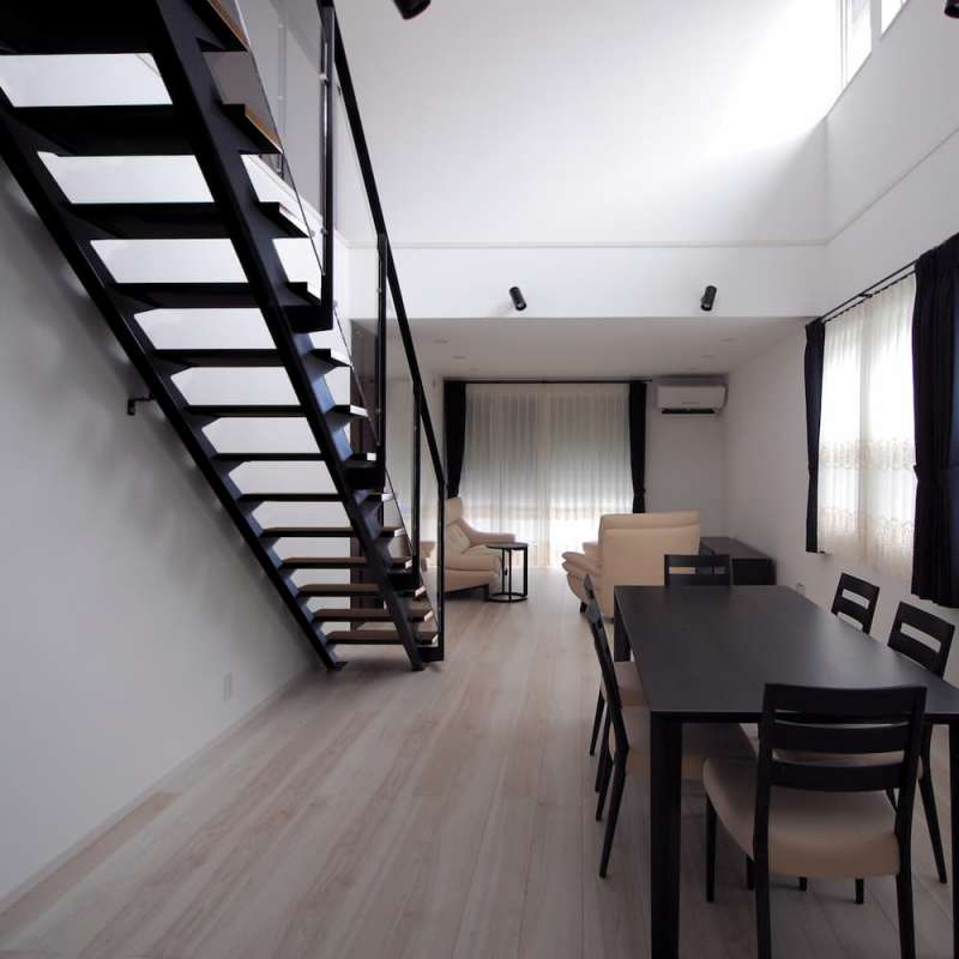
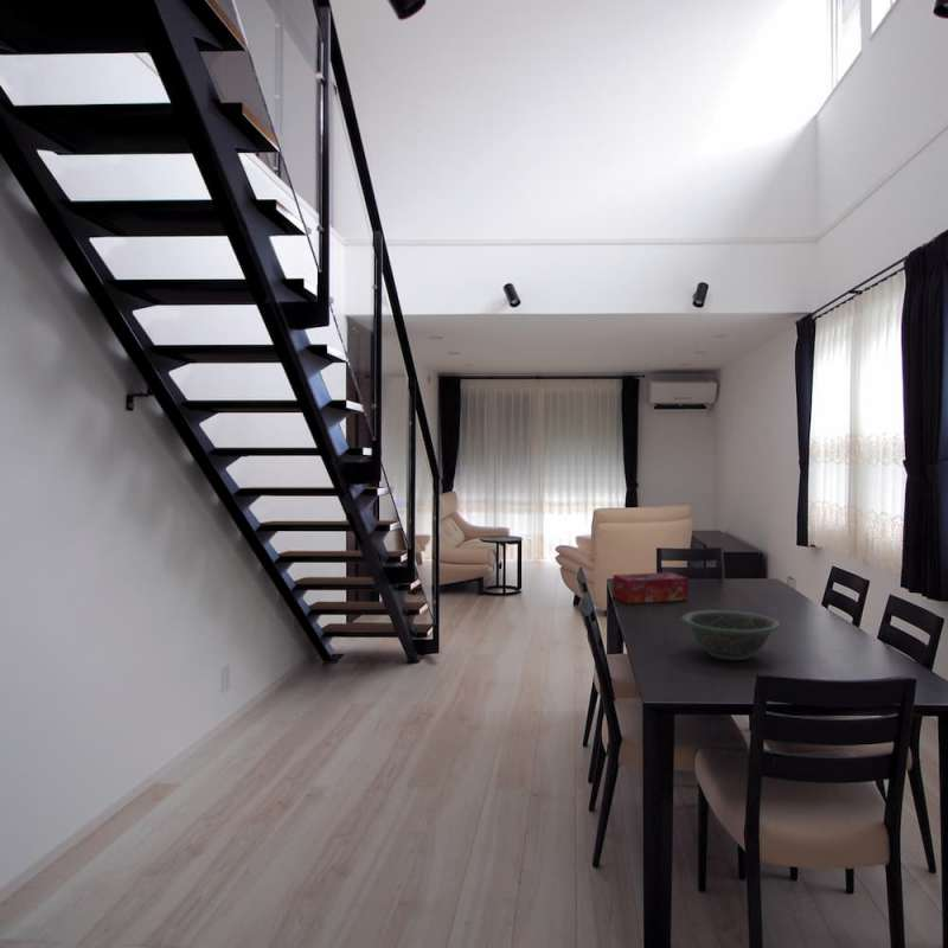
+ tissue box [611,571,690,604]
+ decorative bowl [680,609,781,661]
